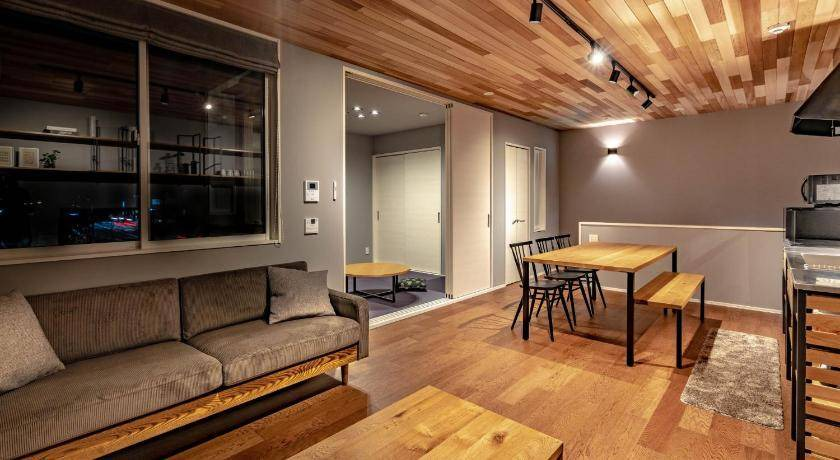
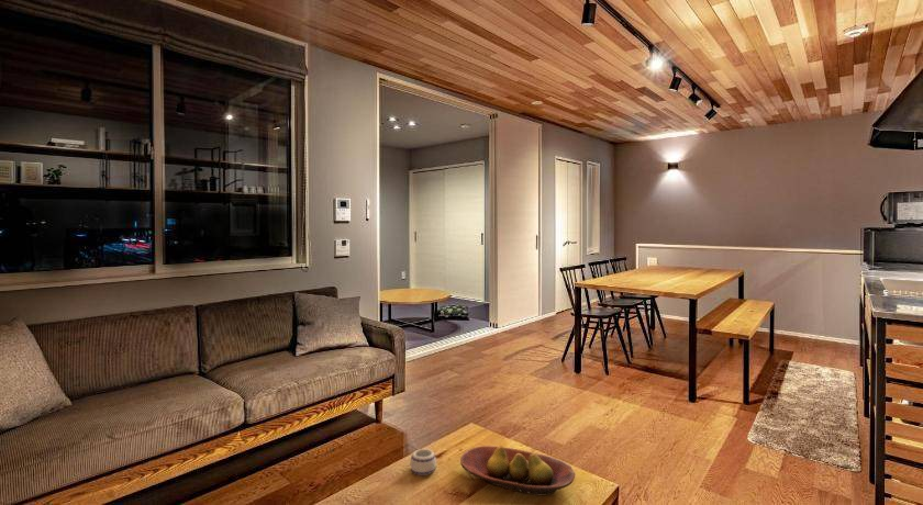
+ mug [409,447,437,476]
+ fruit bowl [459,445,576,497]
